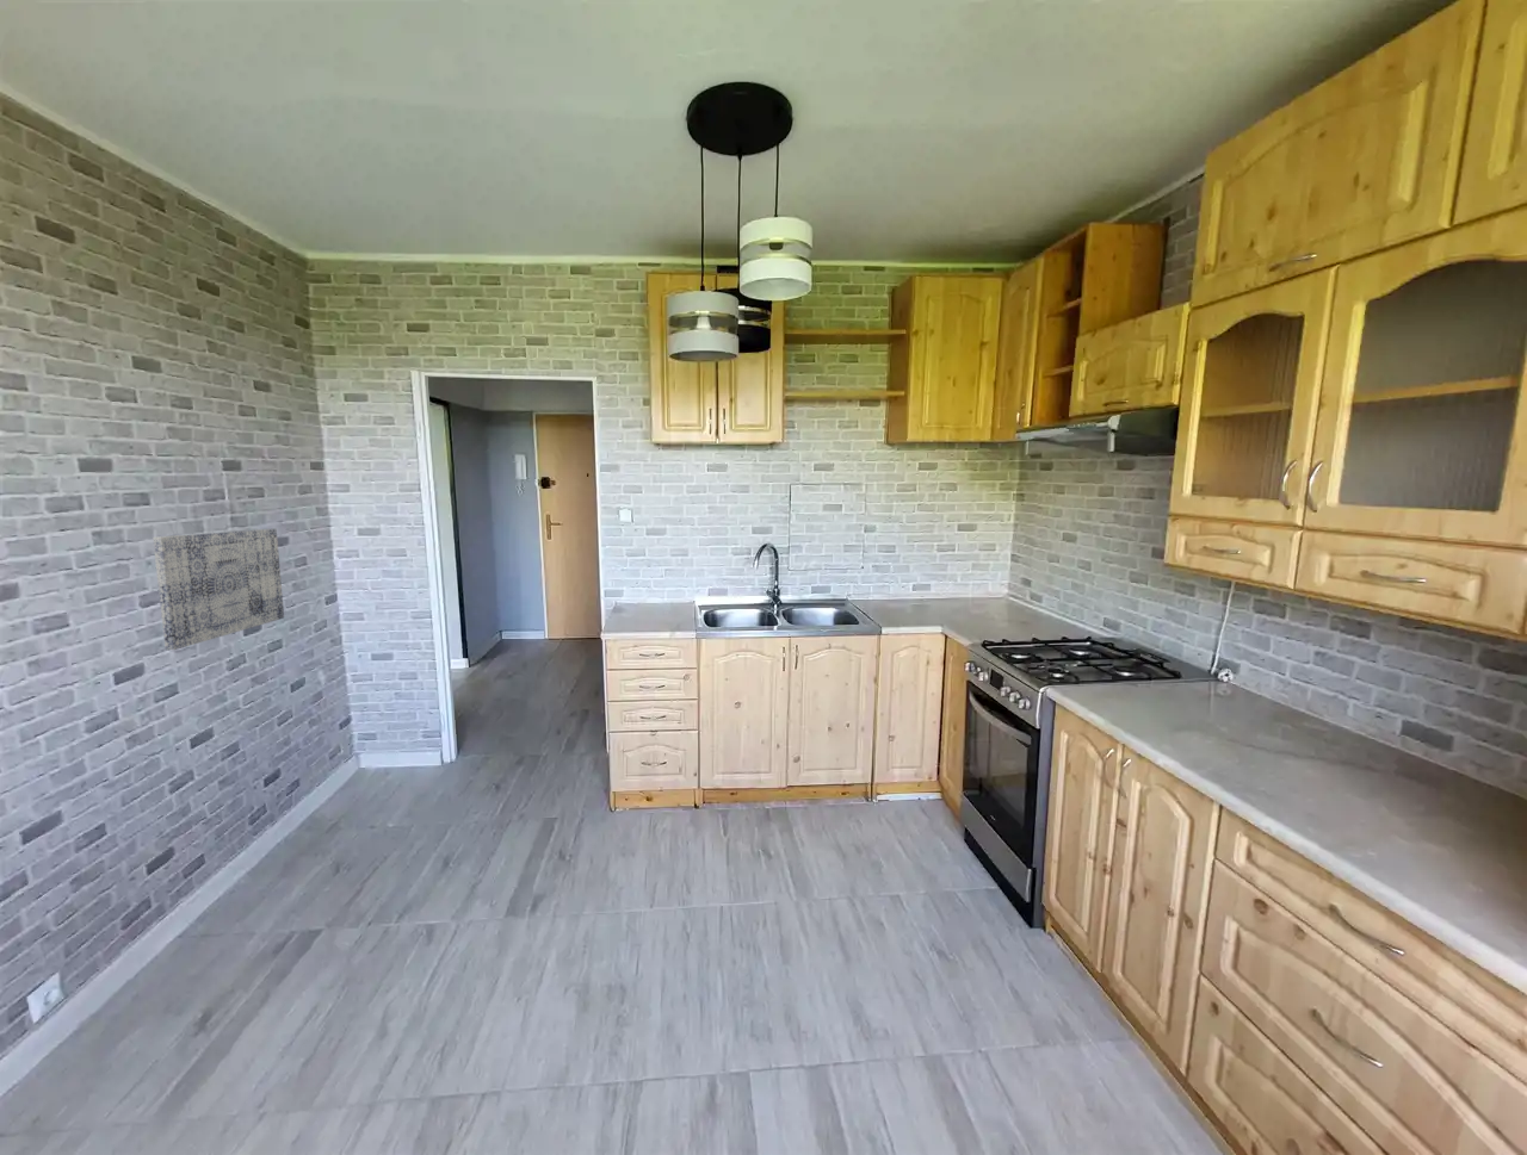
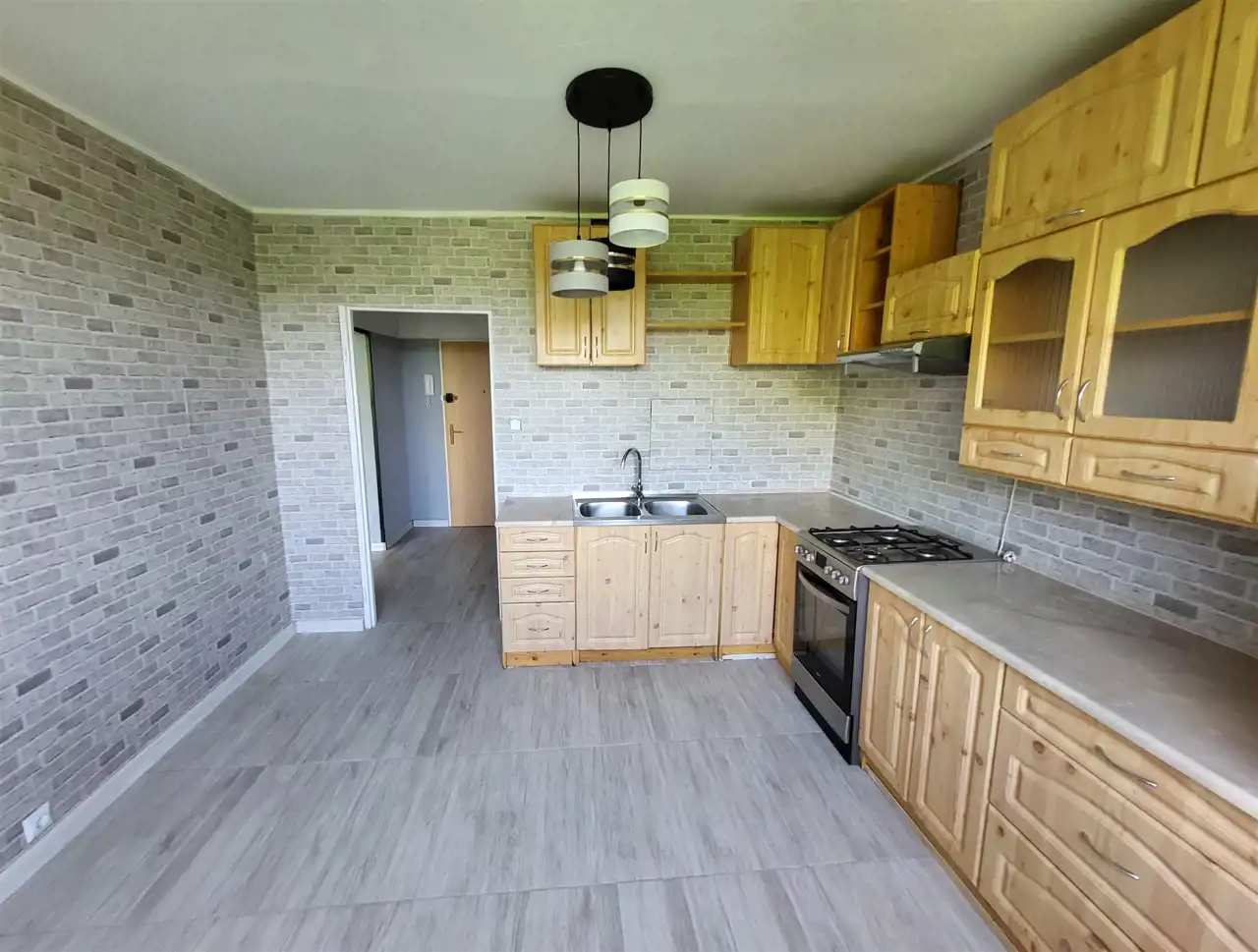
- wall art [152,528,285,650]
